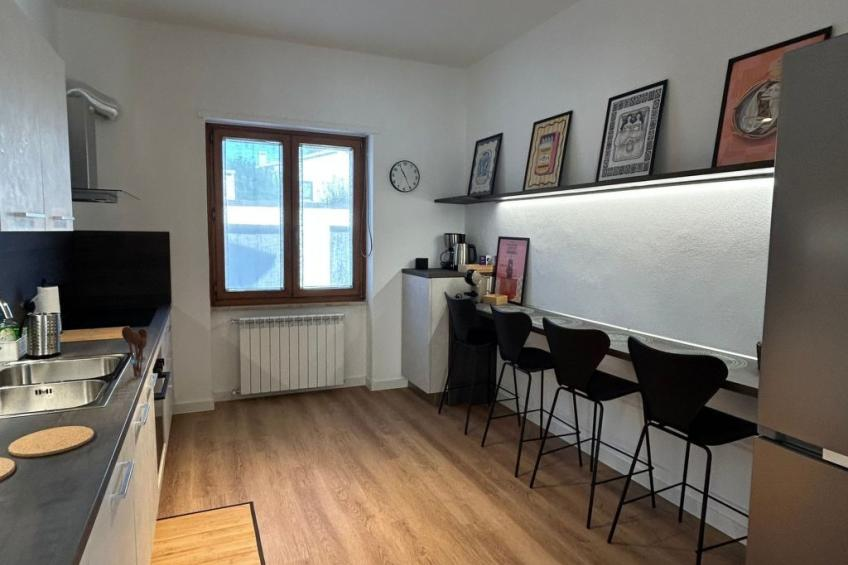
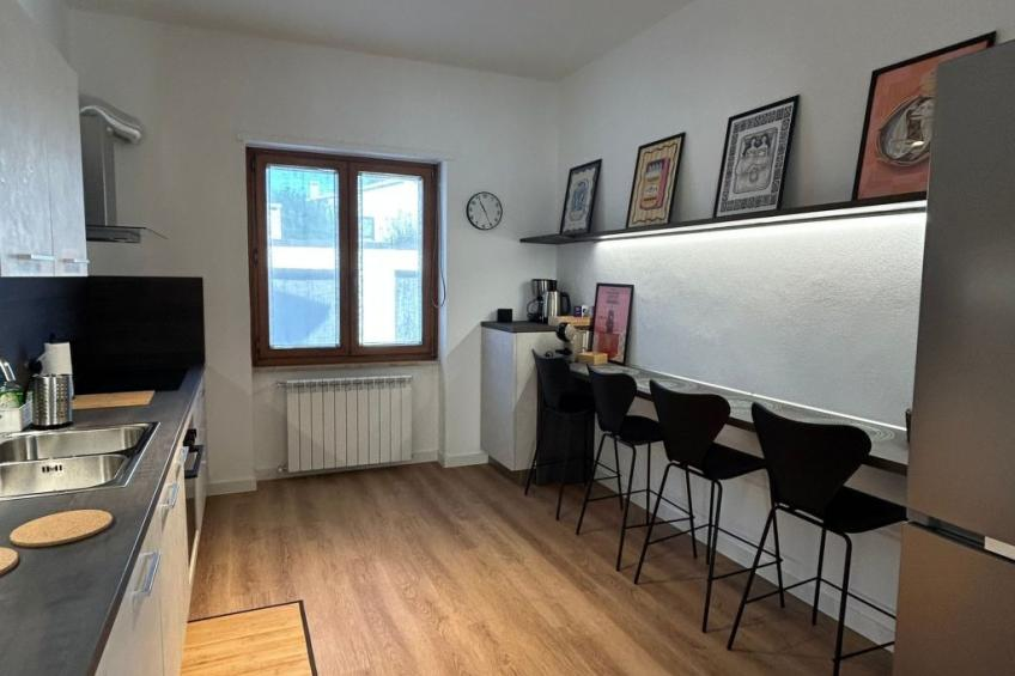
- utensil holder [121,325,148,378]
